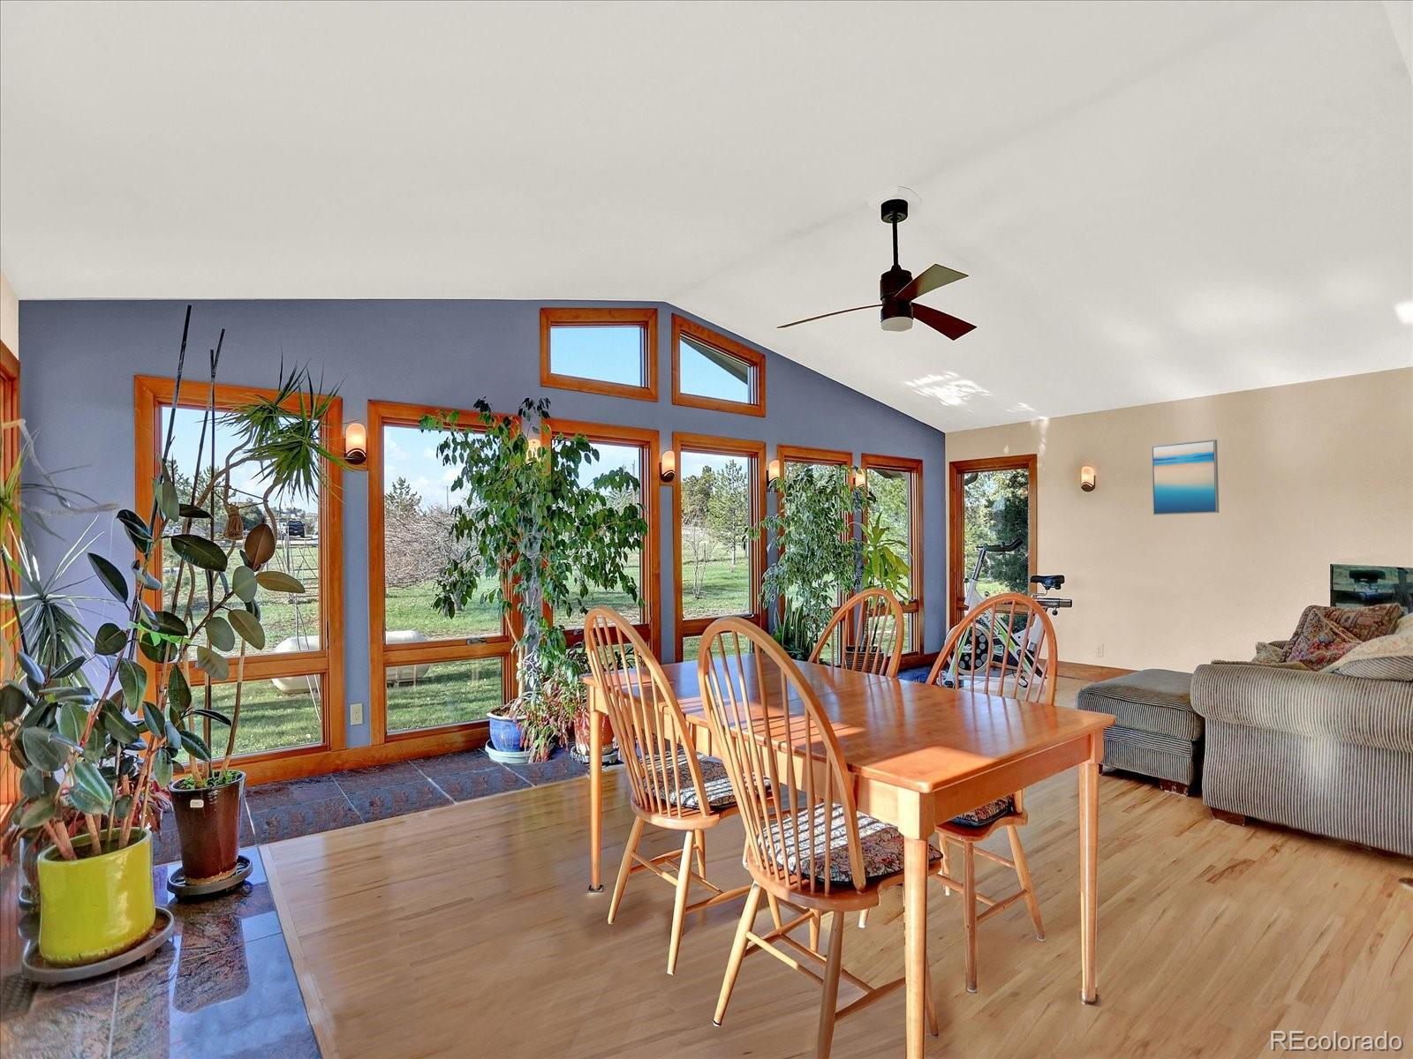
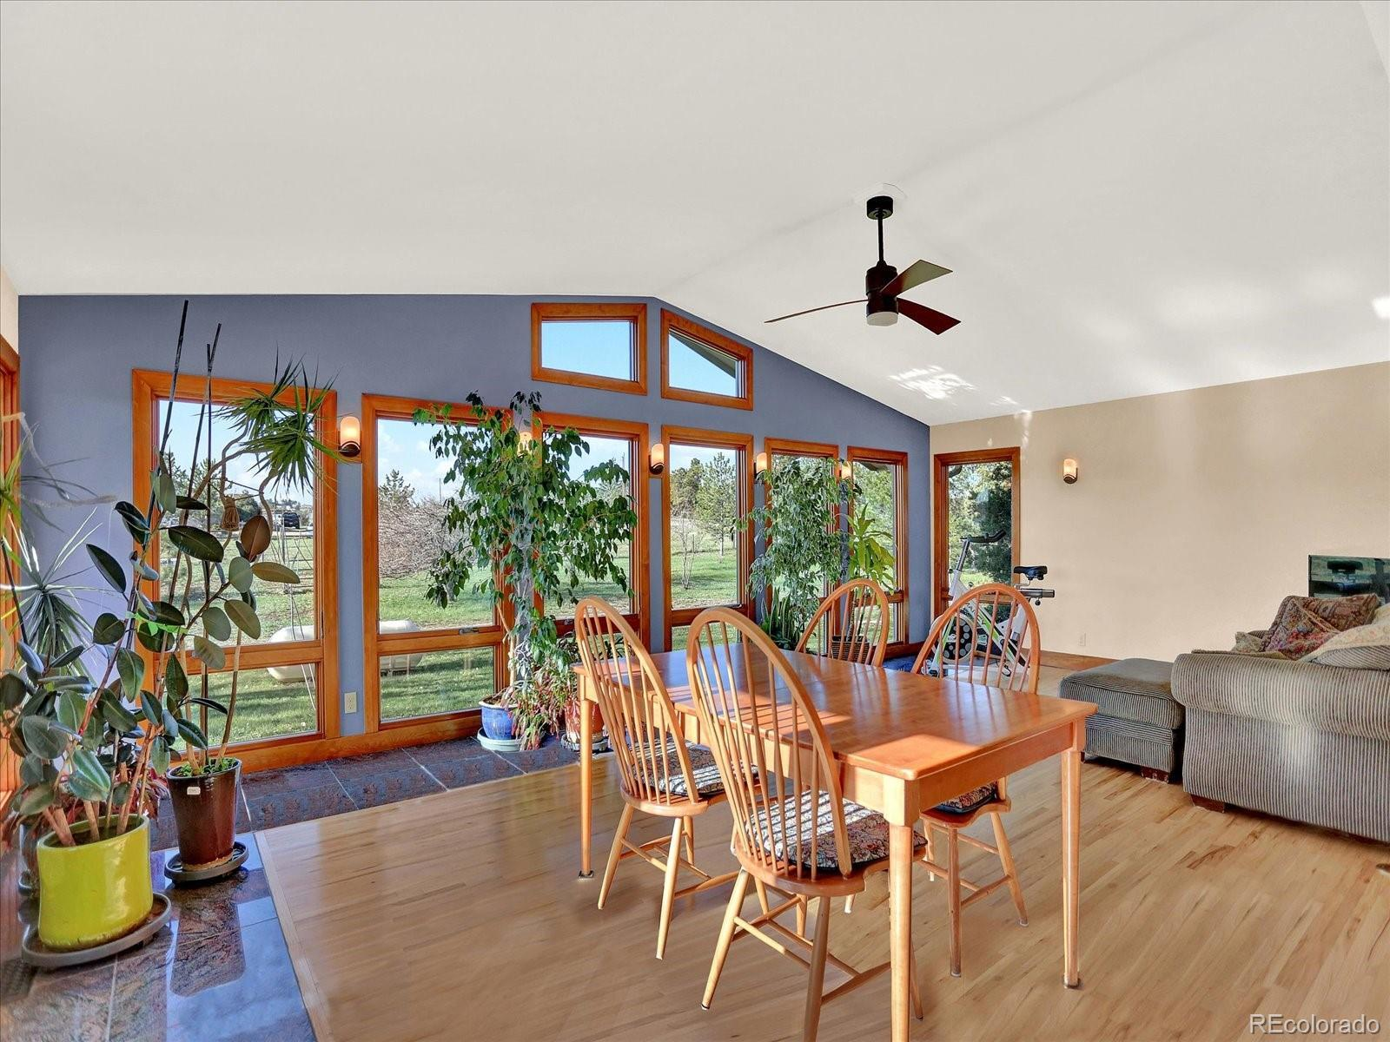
- wall art [1150,438,1219,516]
